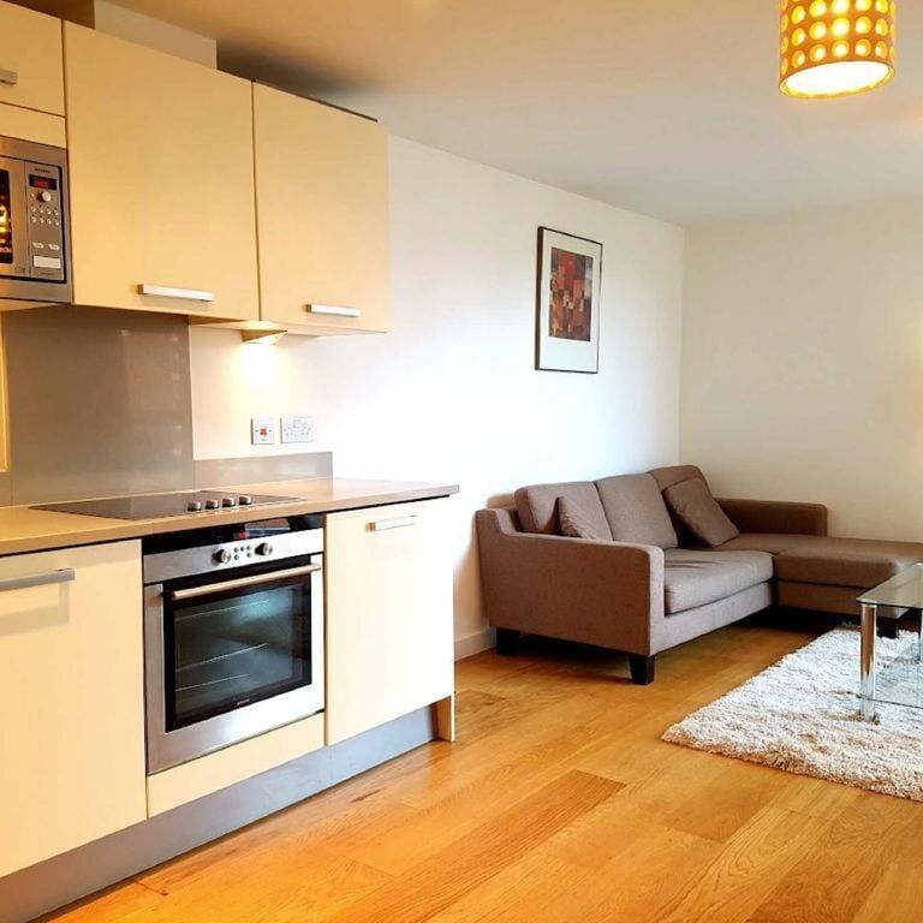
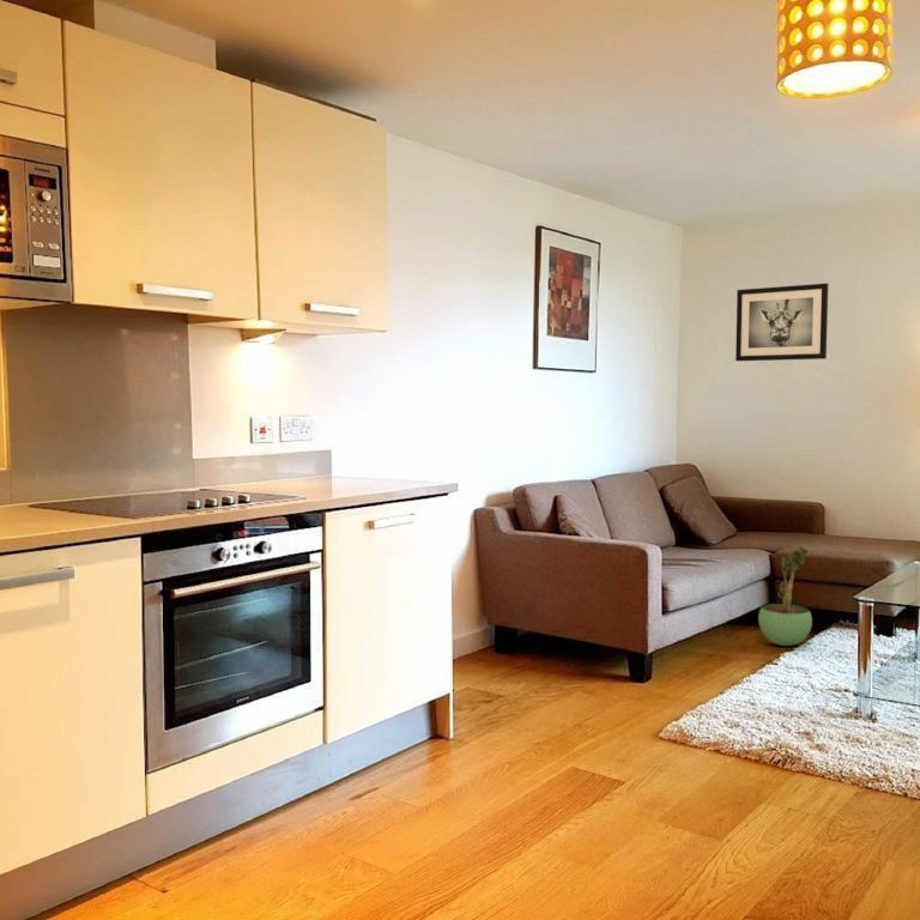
+ wall art [734,283,829,362]
+ potted plant [757,545,813,647]
